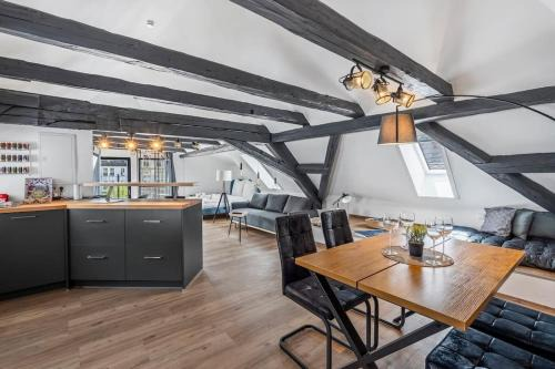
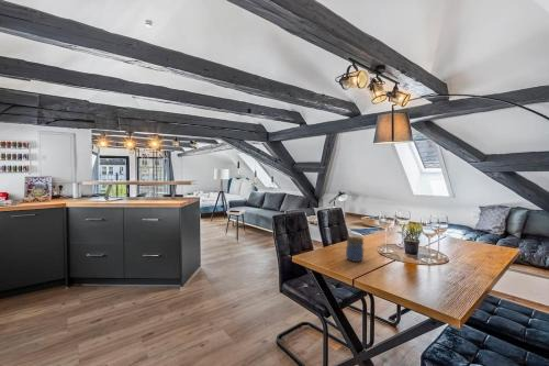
+ jar [345,235,366,263]
